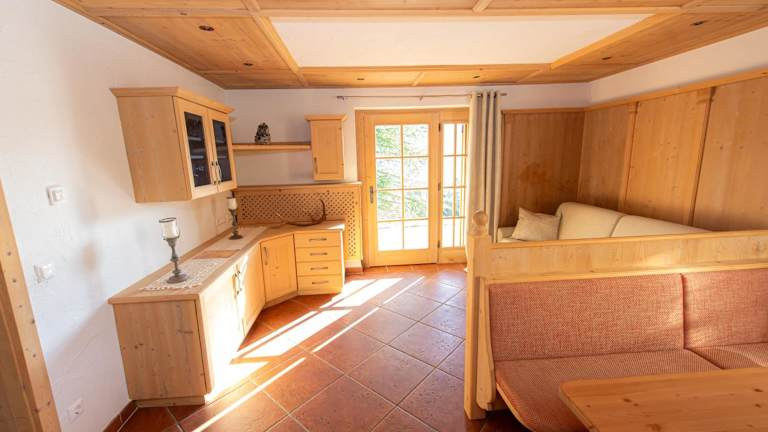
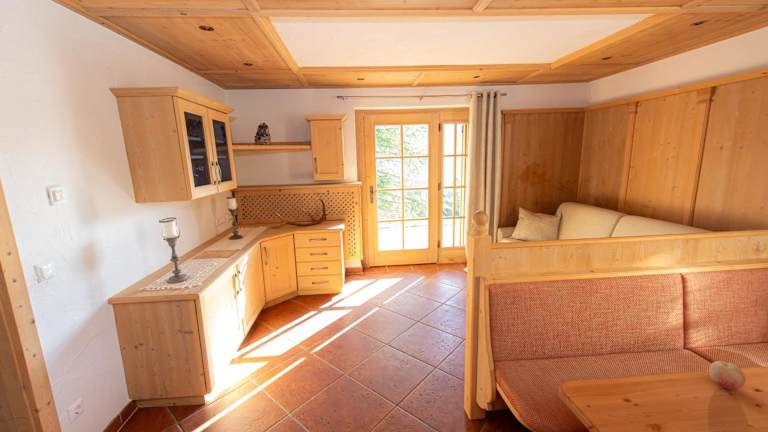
+ fruit [708,360,747,390]
